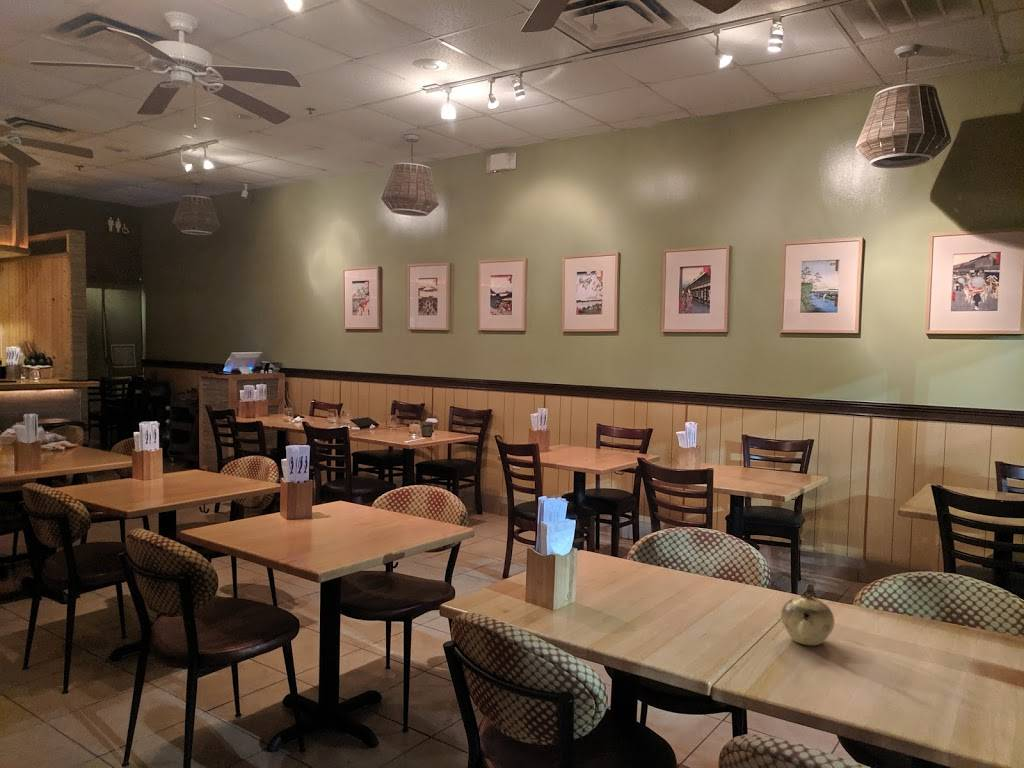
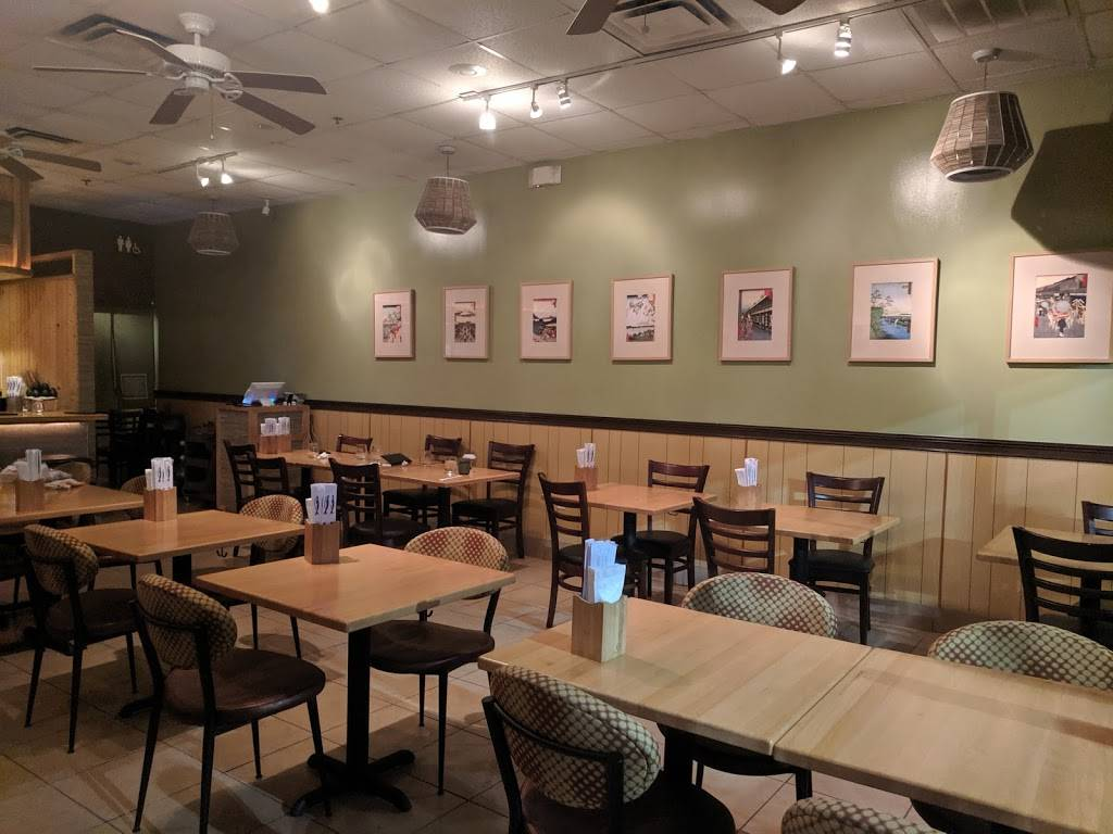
- teapot [780,583,835,646]
